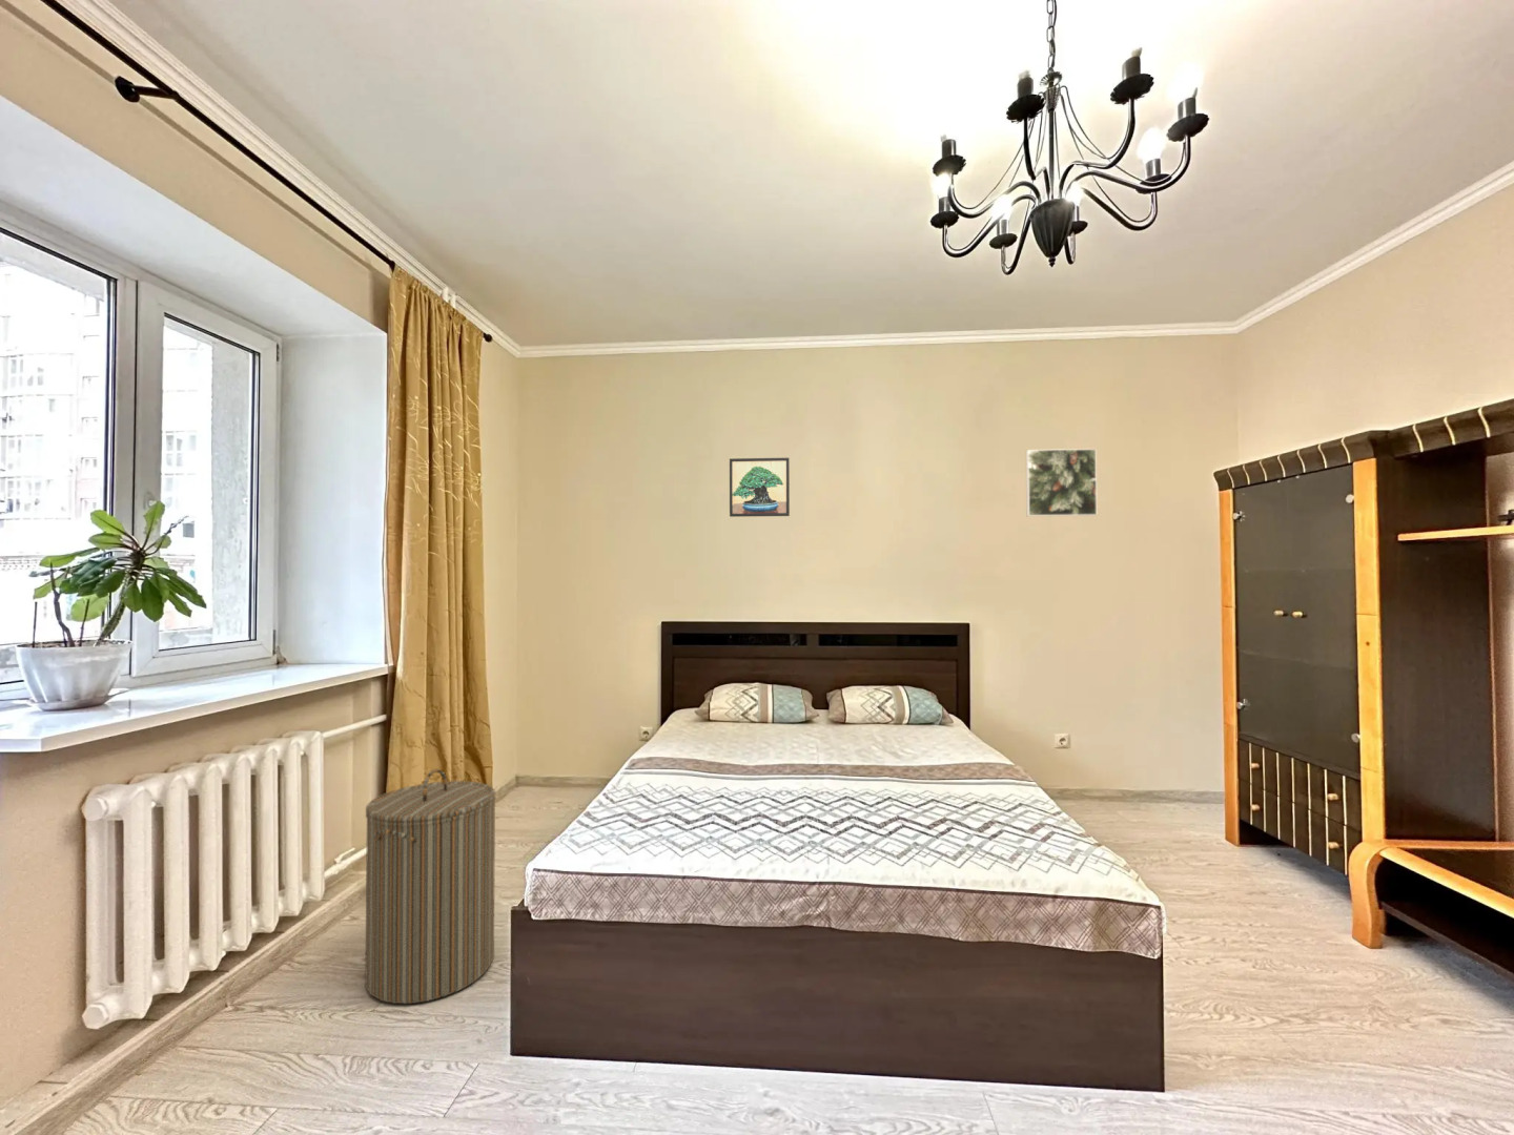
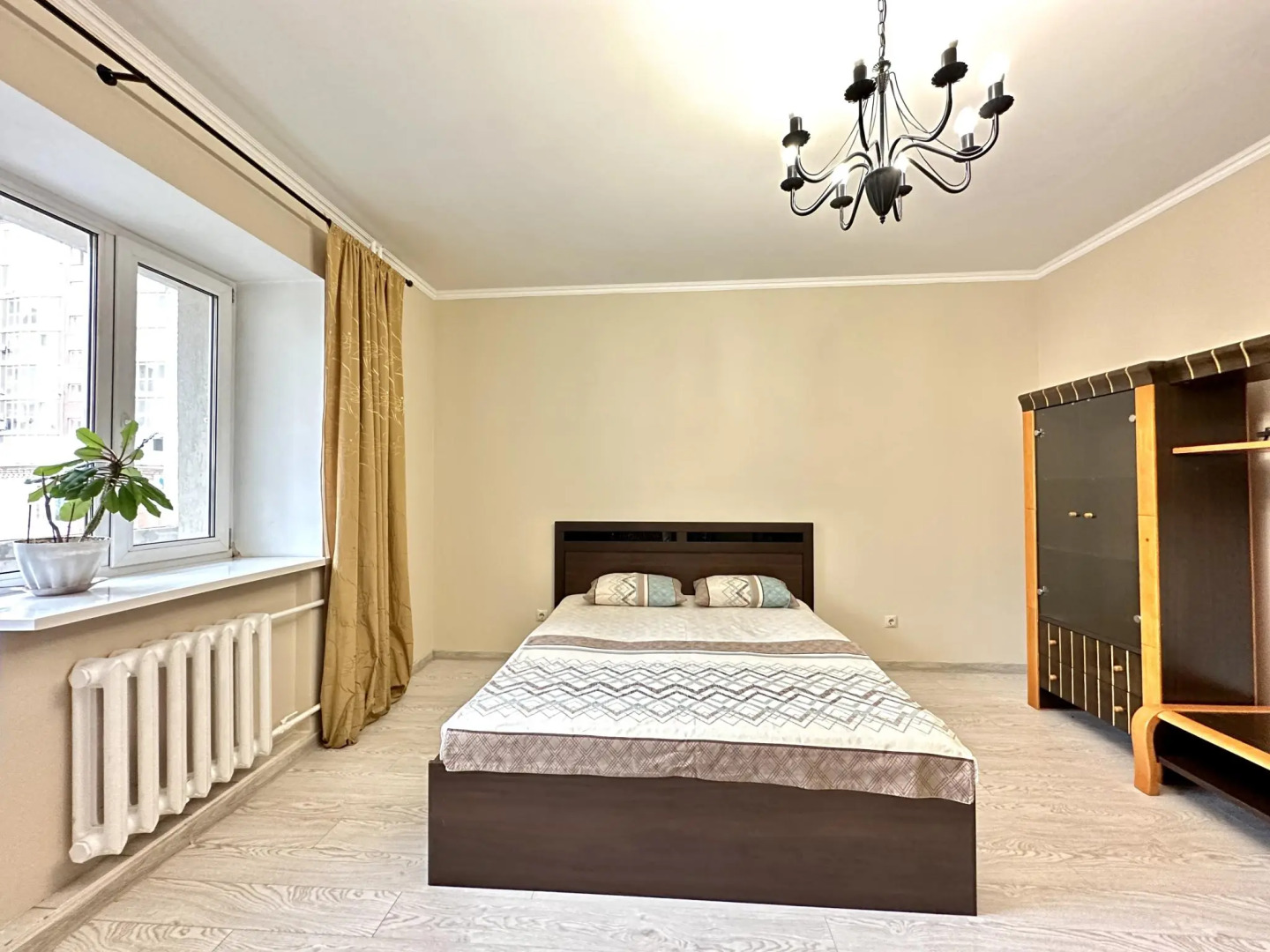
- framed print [728,457,790,519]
- laundry hamper [364,768,497,1005]
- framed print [1025,448,1098,517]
